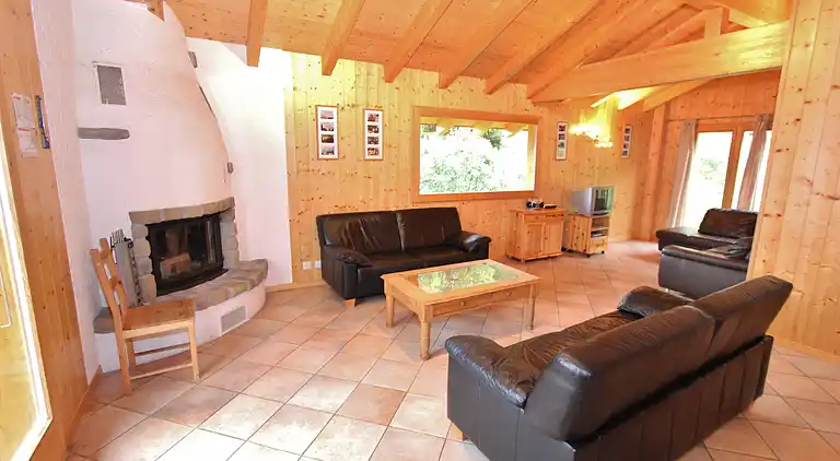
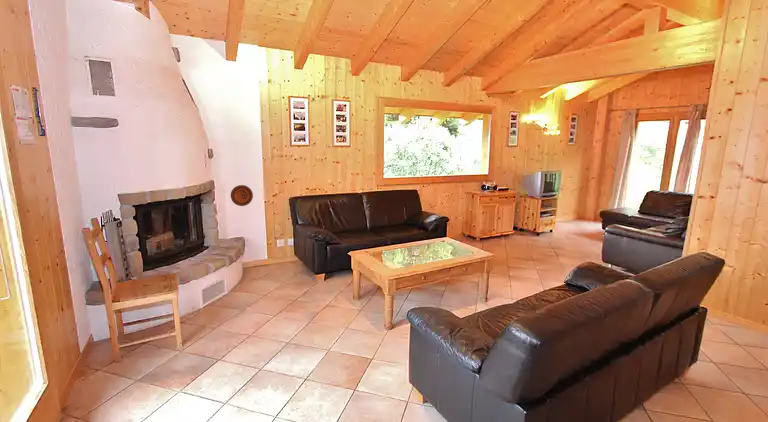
+ decorative plate [230,184,254,207]
